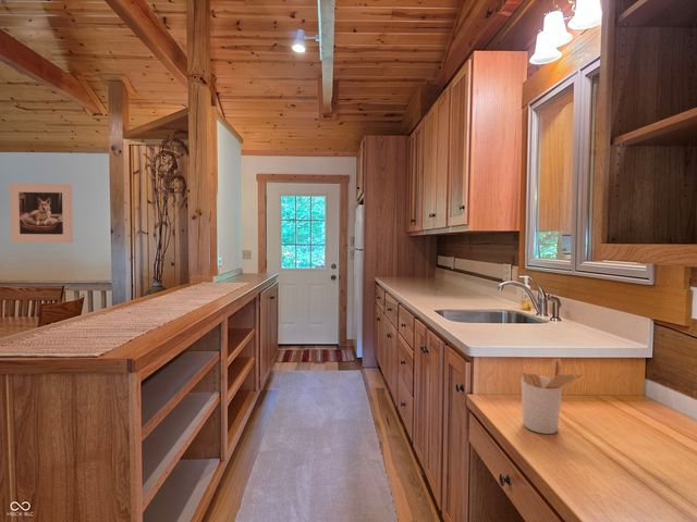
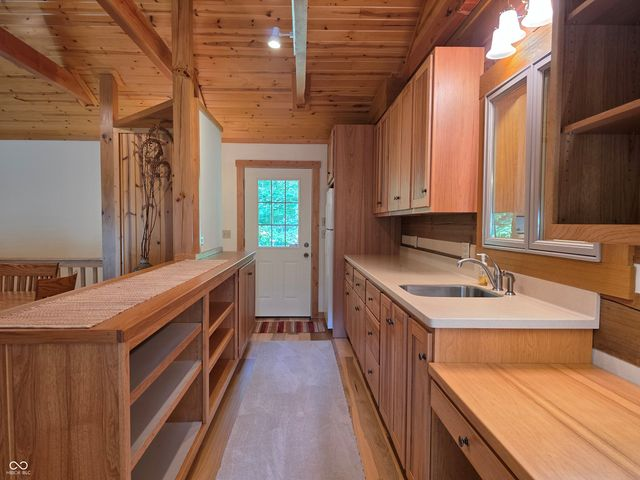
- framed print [9,183,74,244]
- utensil holder [521,358,584,435]
